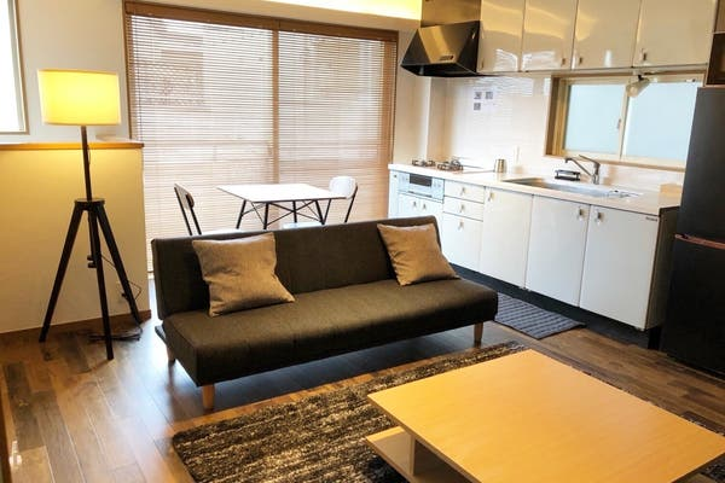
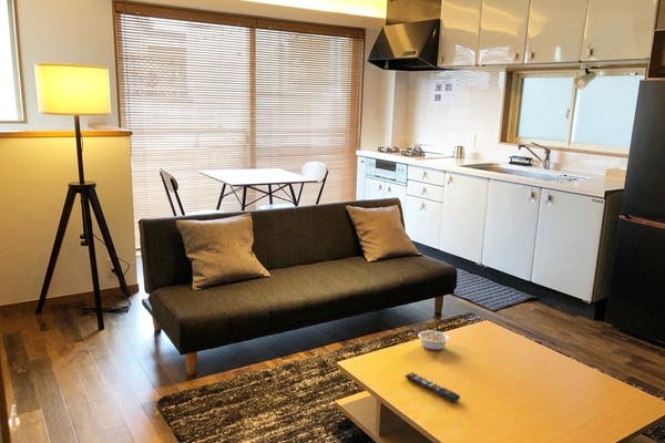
+ remote control [405,371,461,404]
+ legume [412,328,450,351]
